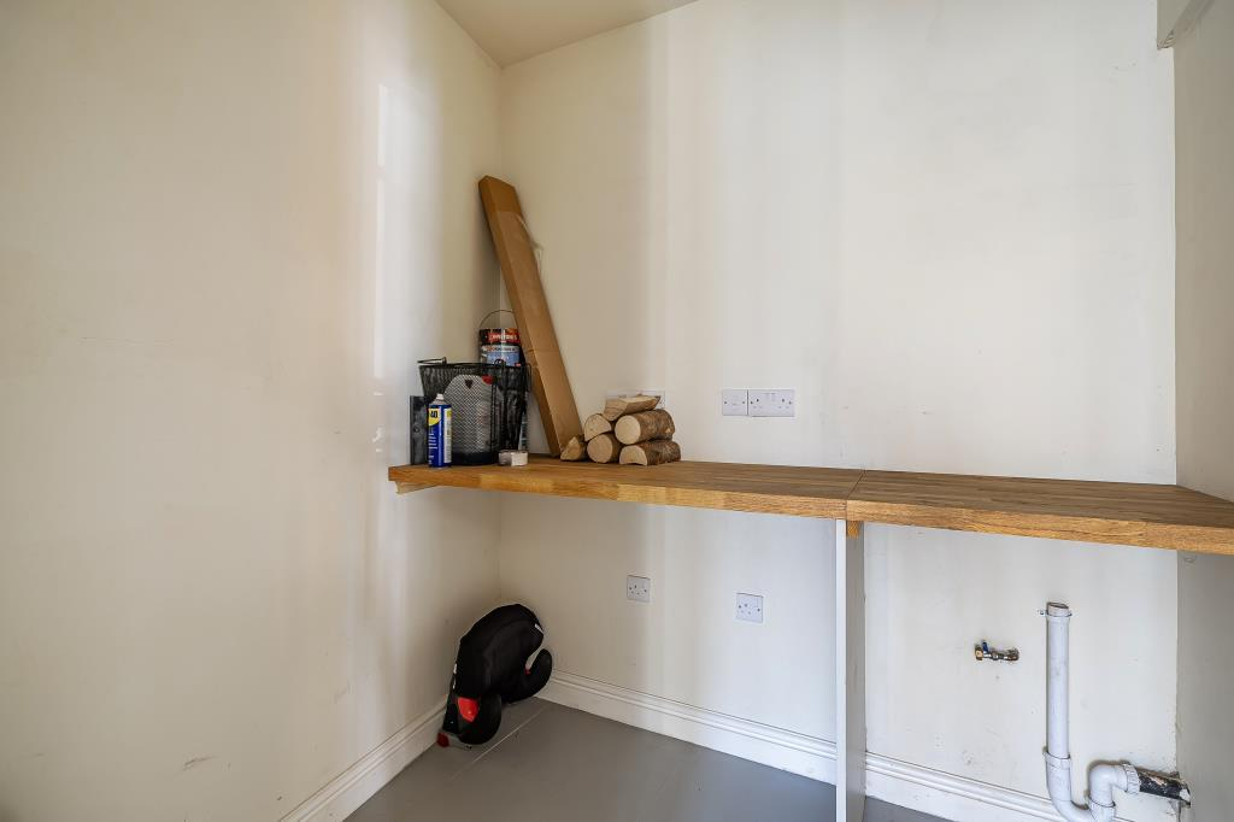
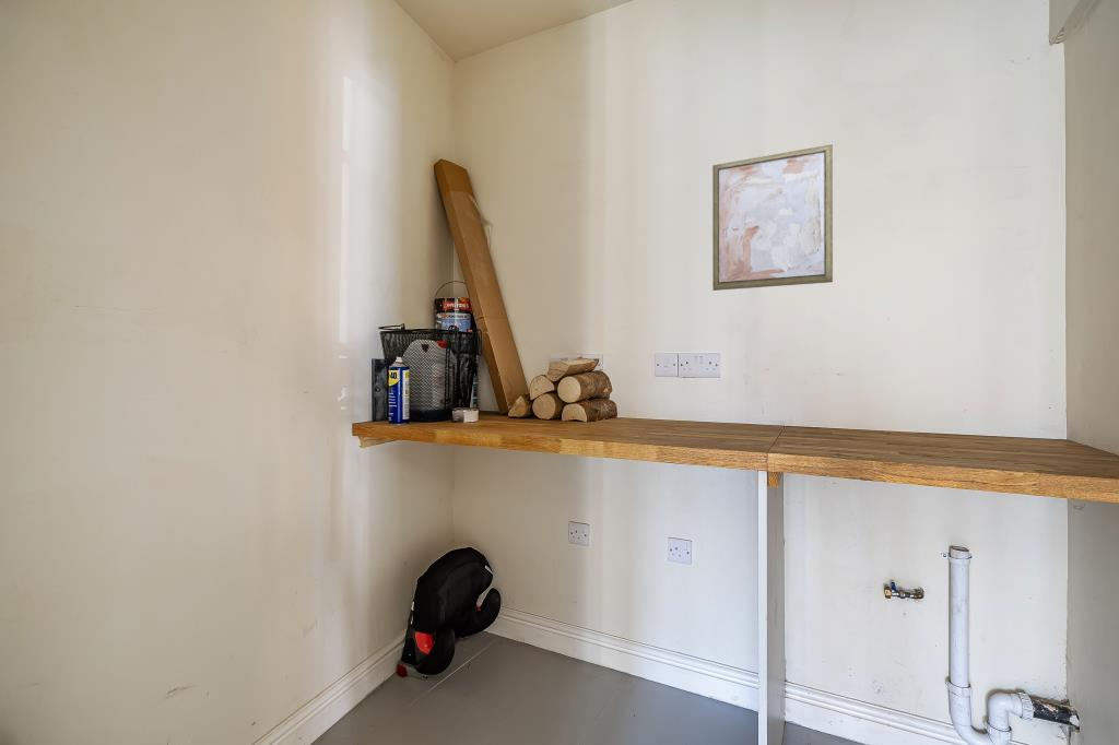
+ wall art [711,143,834,292]
